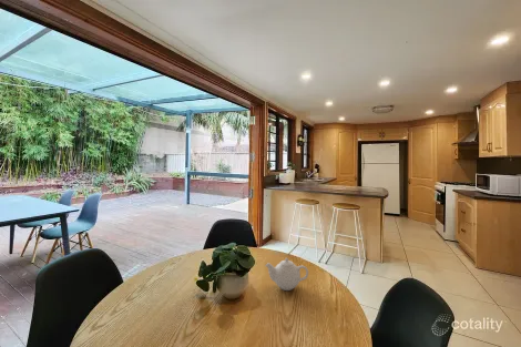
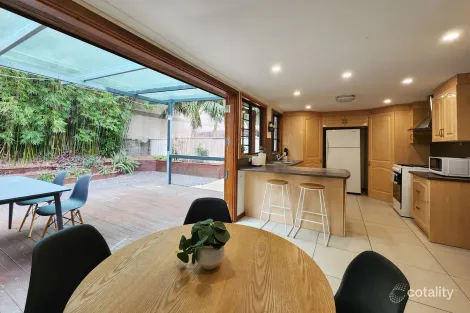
- teapot [264,257,309,292]
